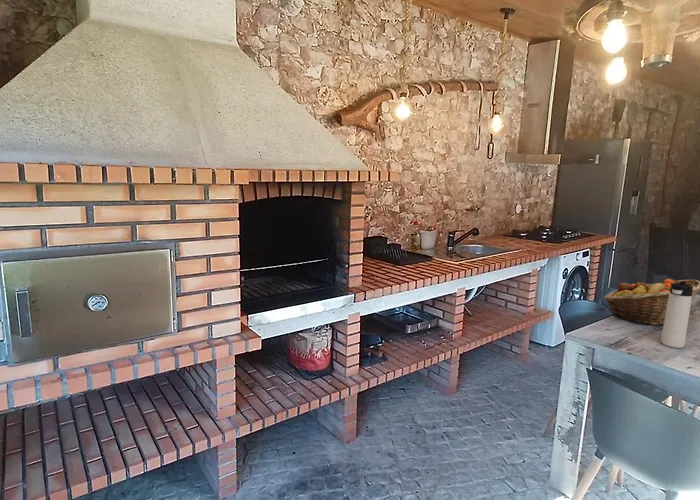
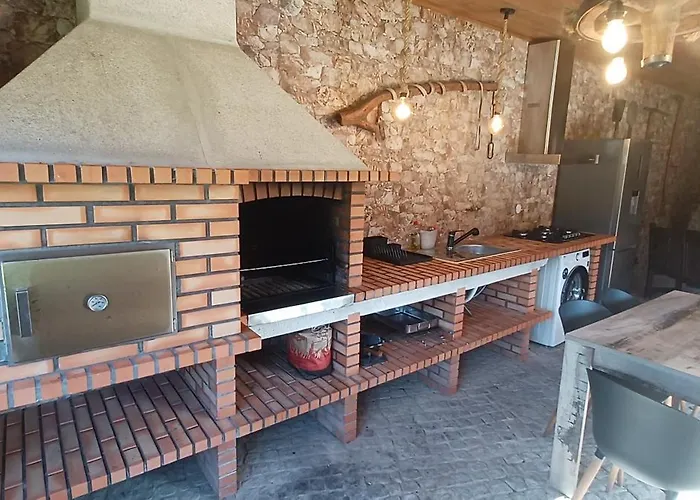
- thermos bottle [660,281,693,349]
- fruit basket [603,278,700,326]
